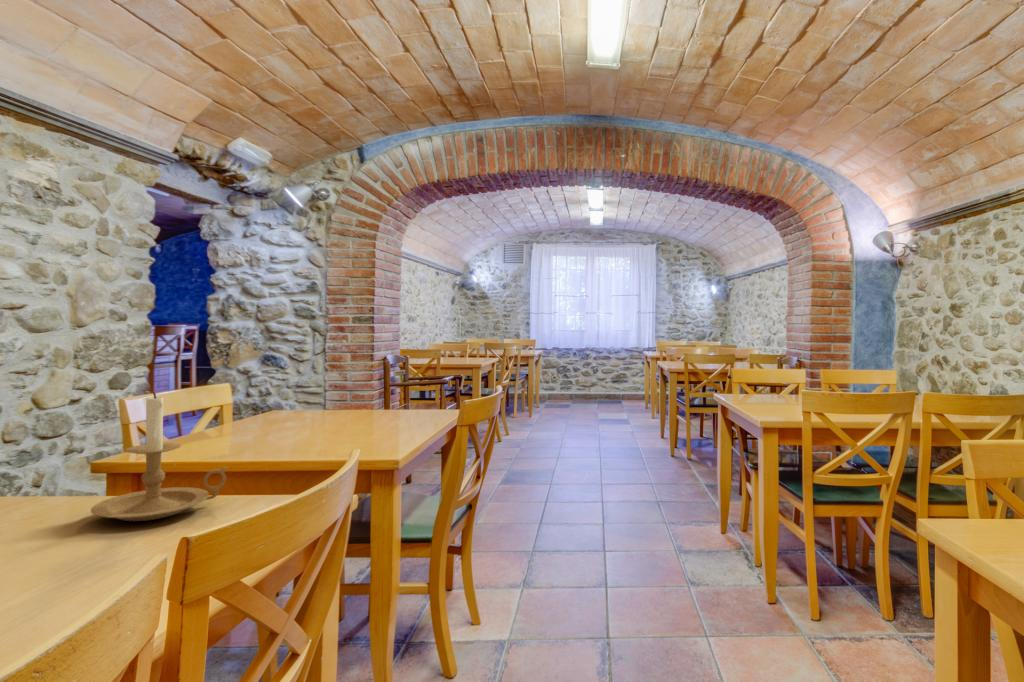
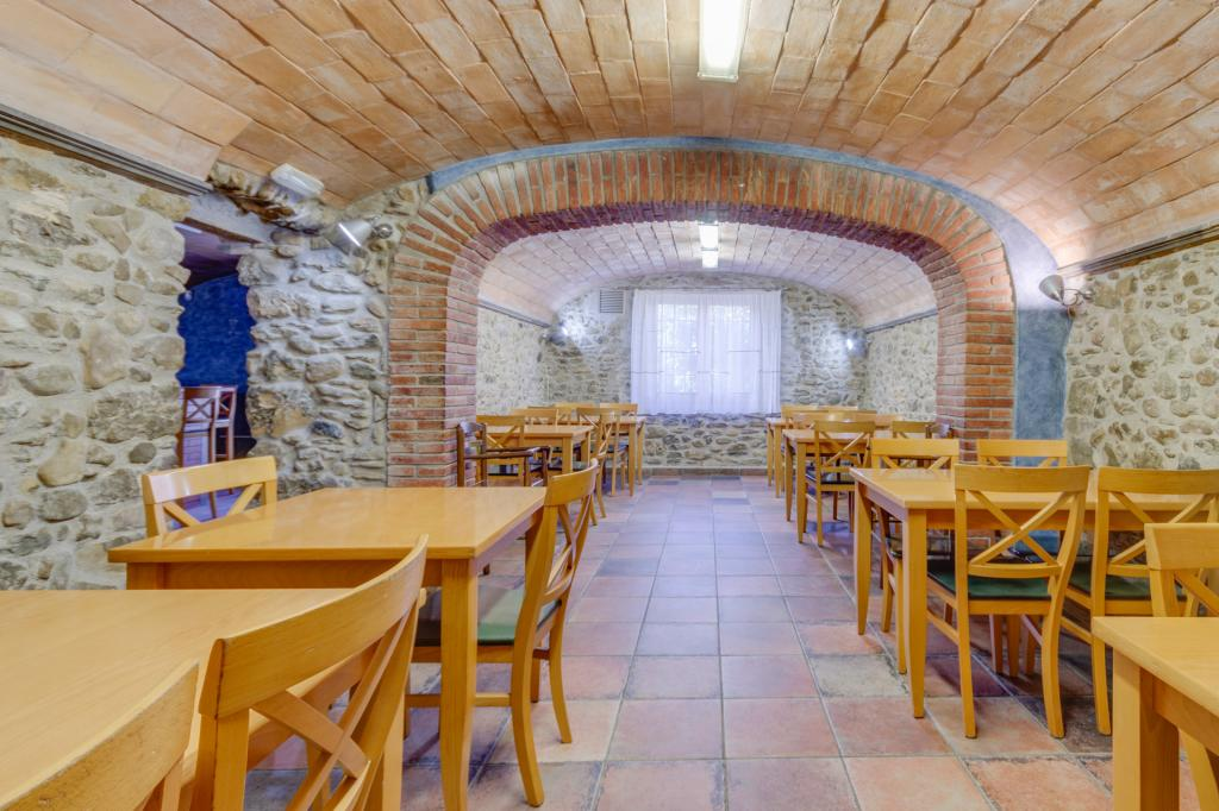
- candle holder [90,391,229,522]
